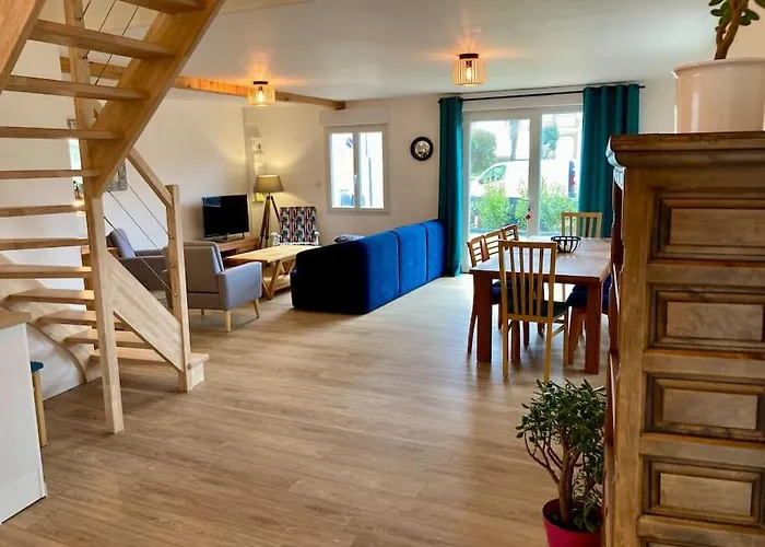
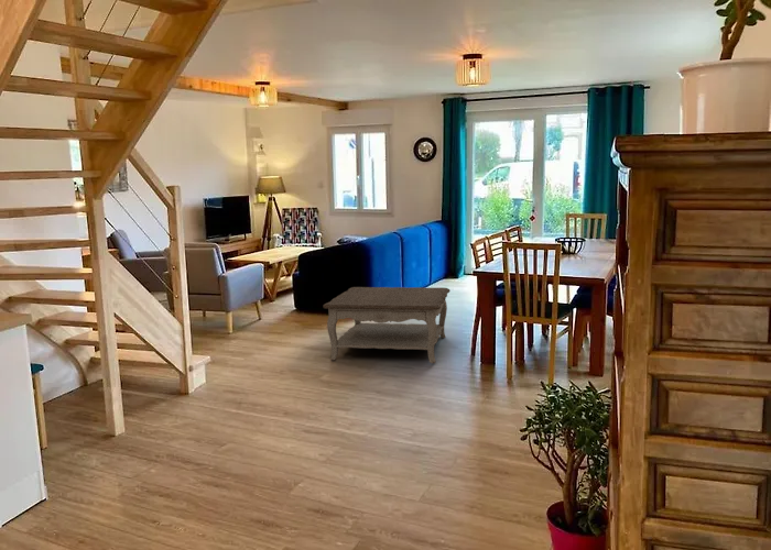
+ coffee table [323,286,452,364]
